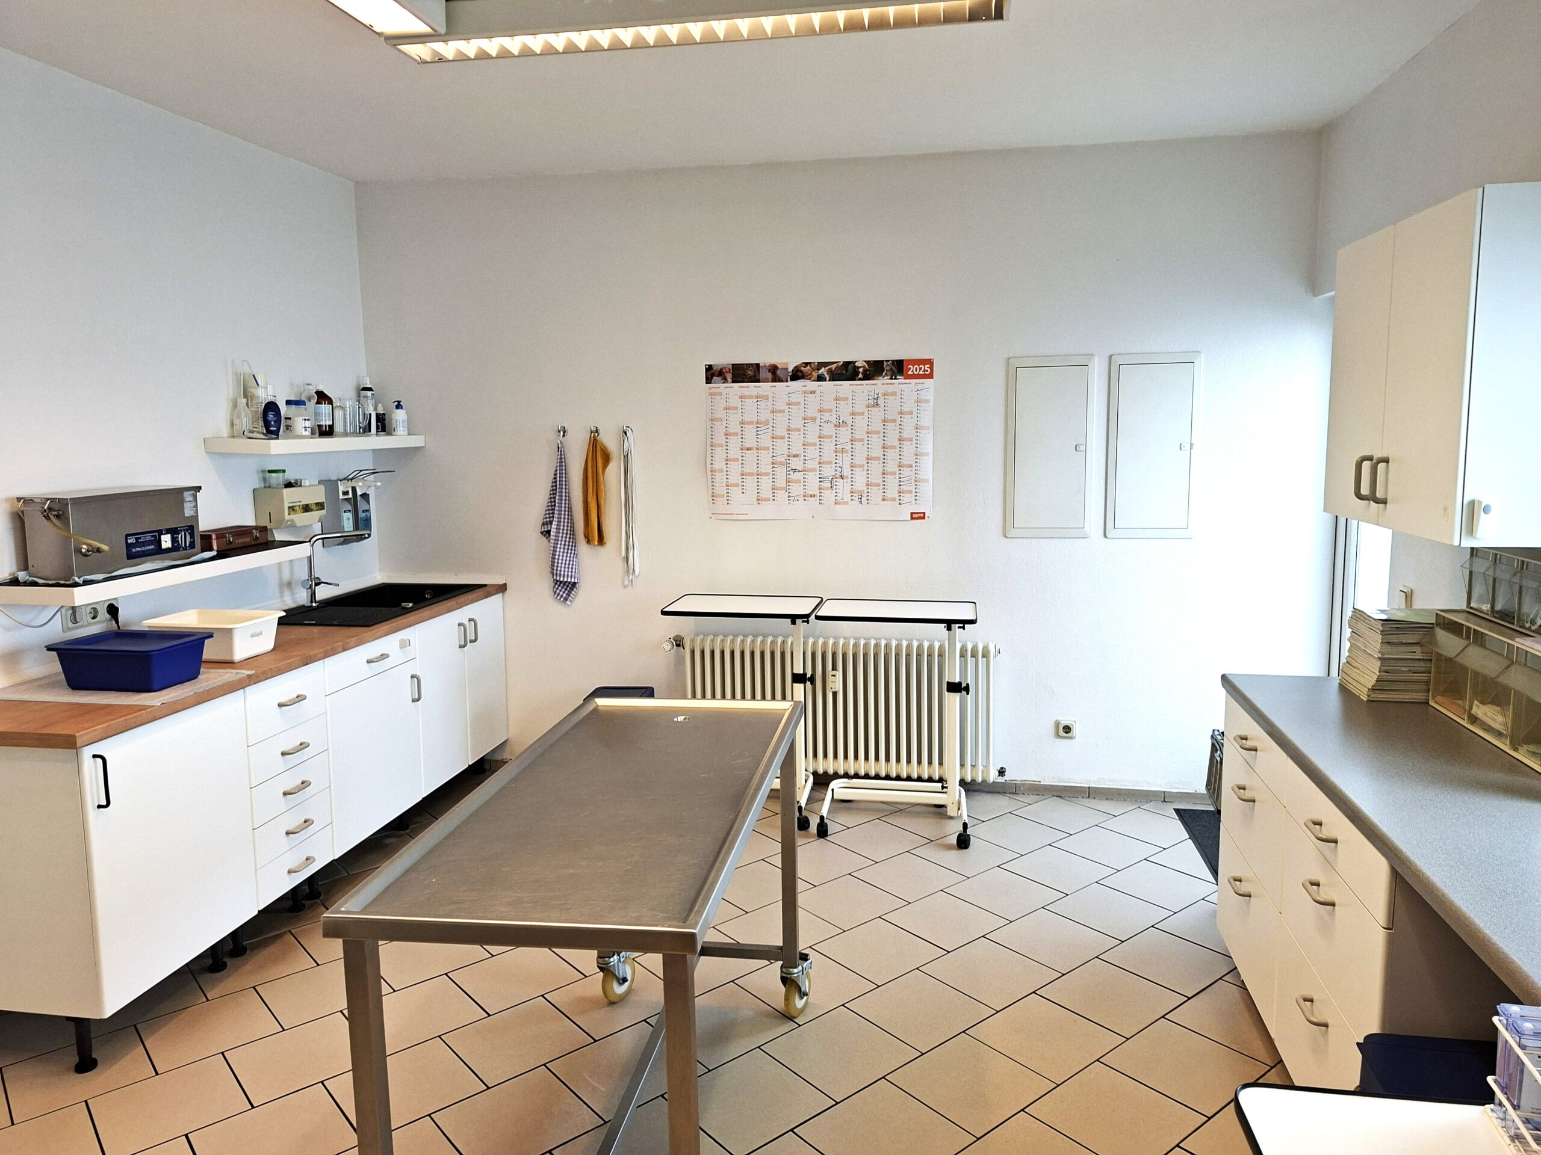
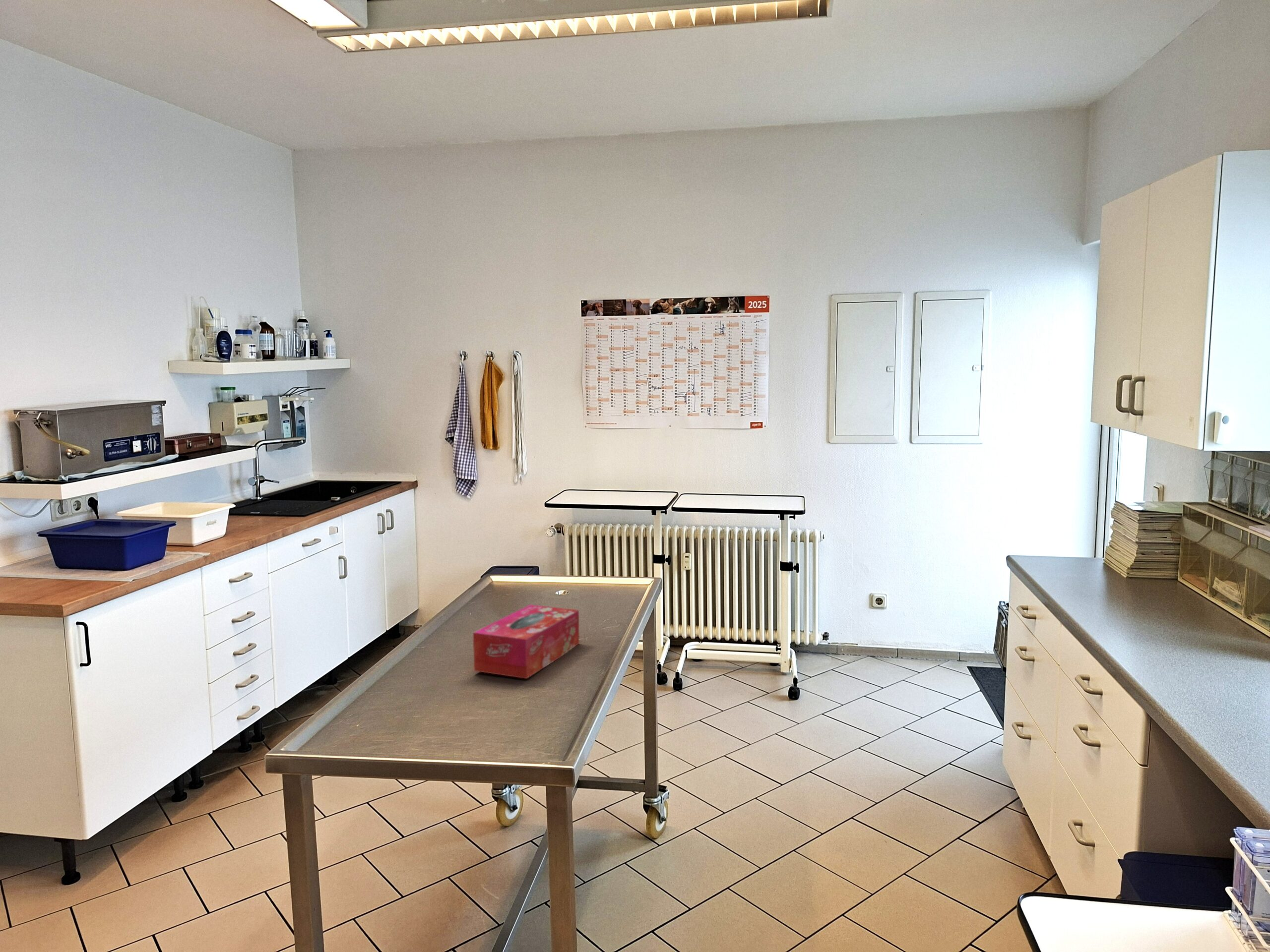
+ tissue box [473,604,580,679]
